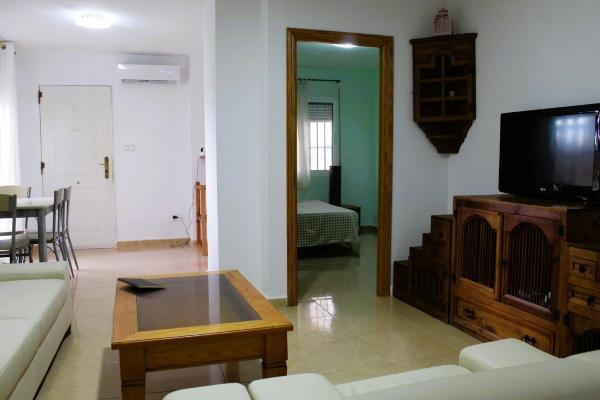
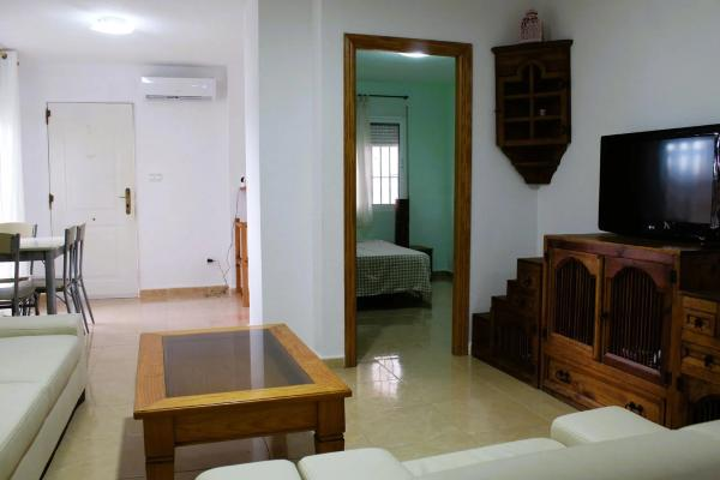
- notepad [117,277,166,295]
